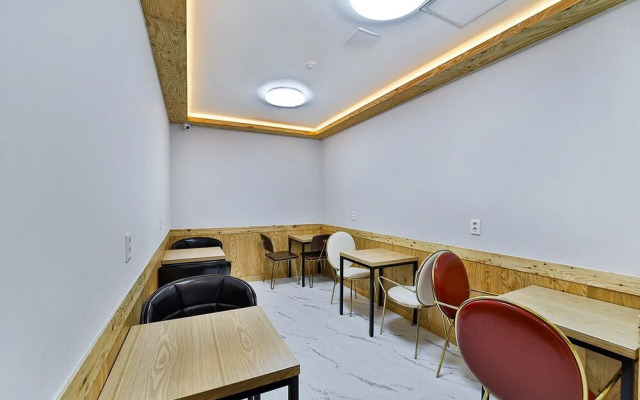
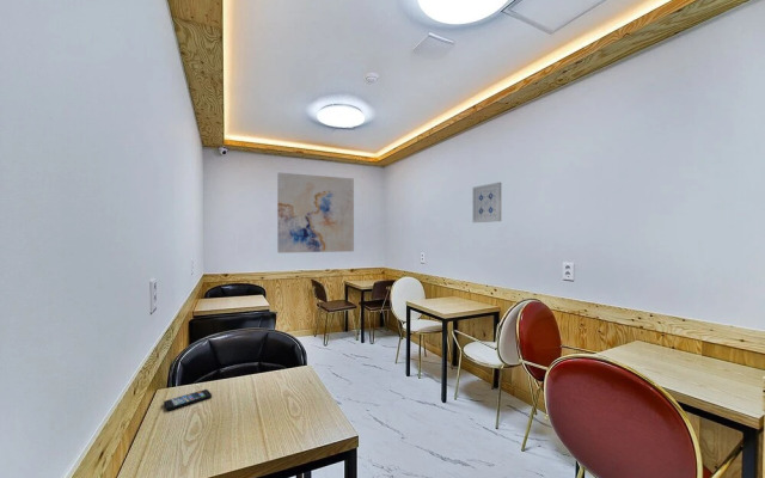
+ smartphone [163,388,213,411]
+ wall art [276,171,355,255]
+ wall art [471,182,502,223]
